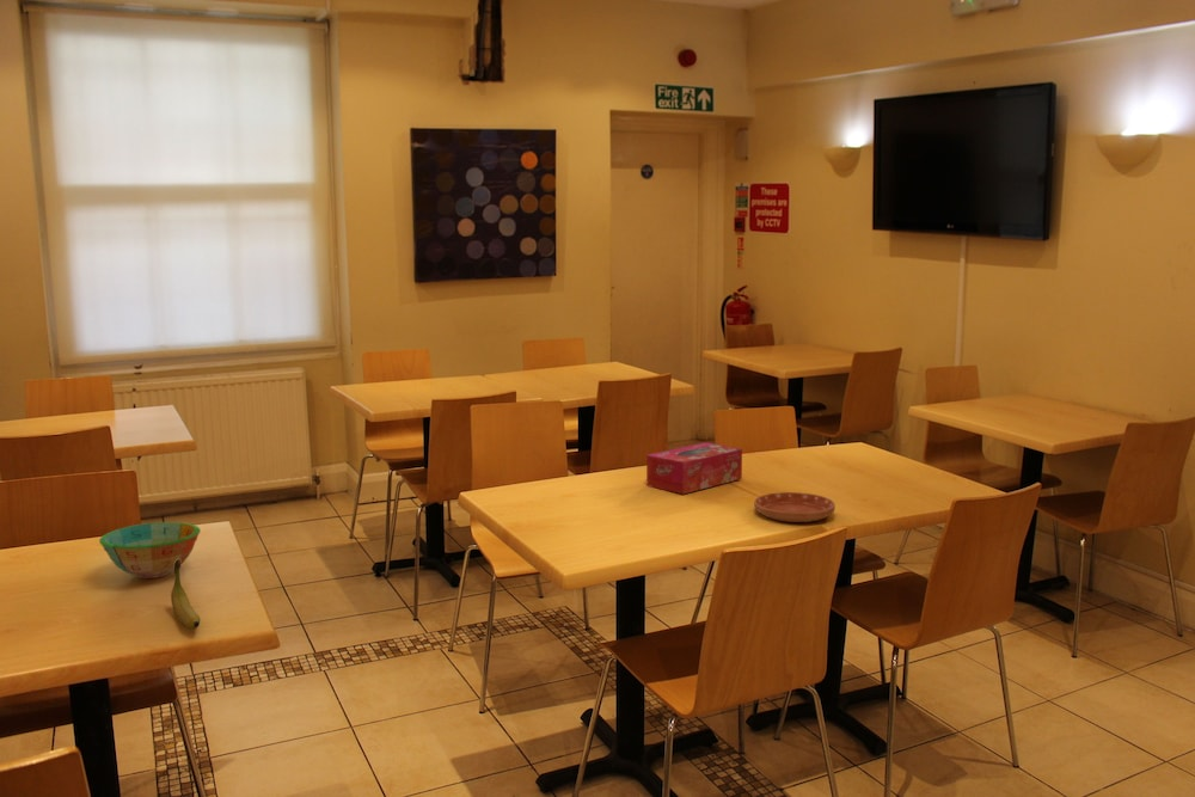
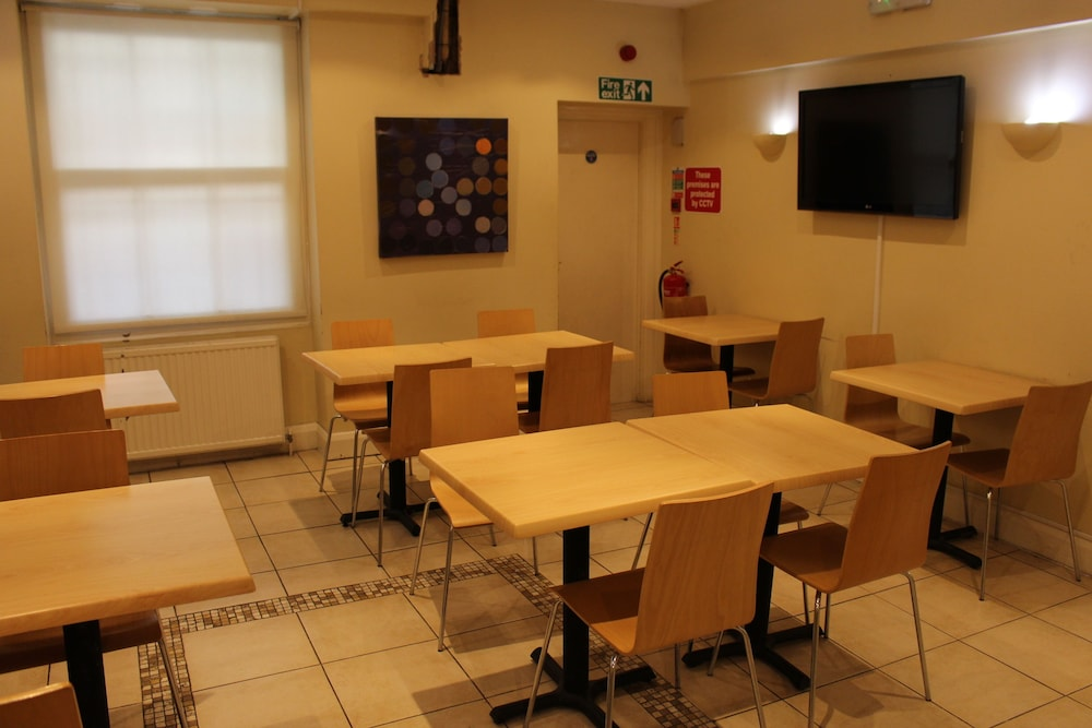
- tissue box [645,441,743,495]
- bowl [98,521,202,580]
- banana [170,559,201,630]
- saucer [753,491,836,523]
